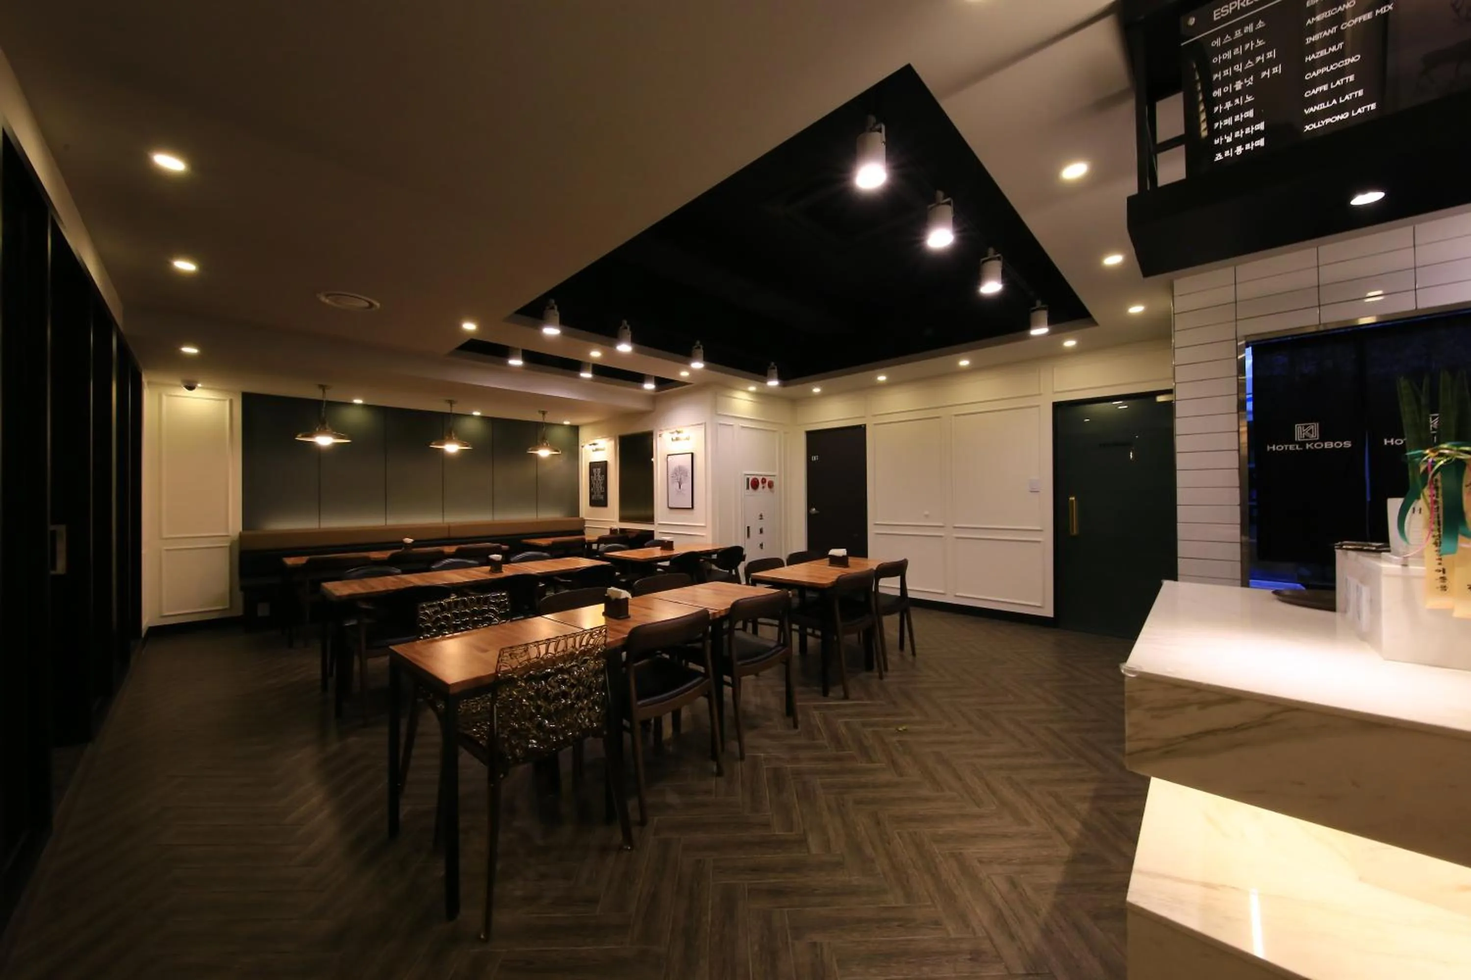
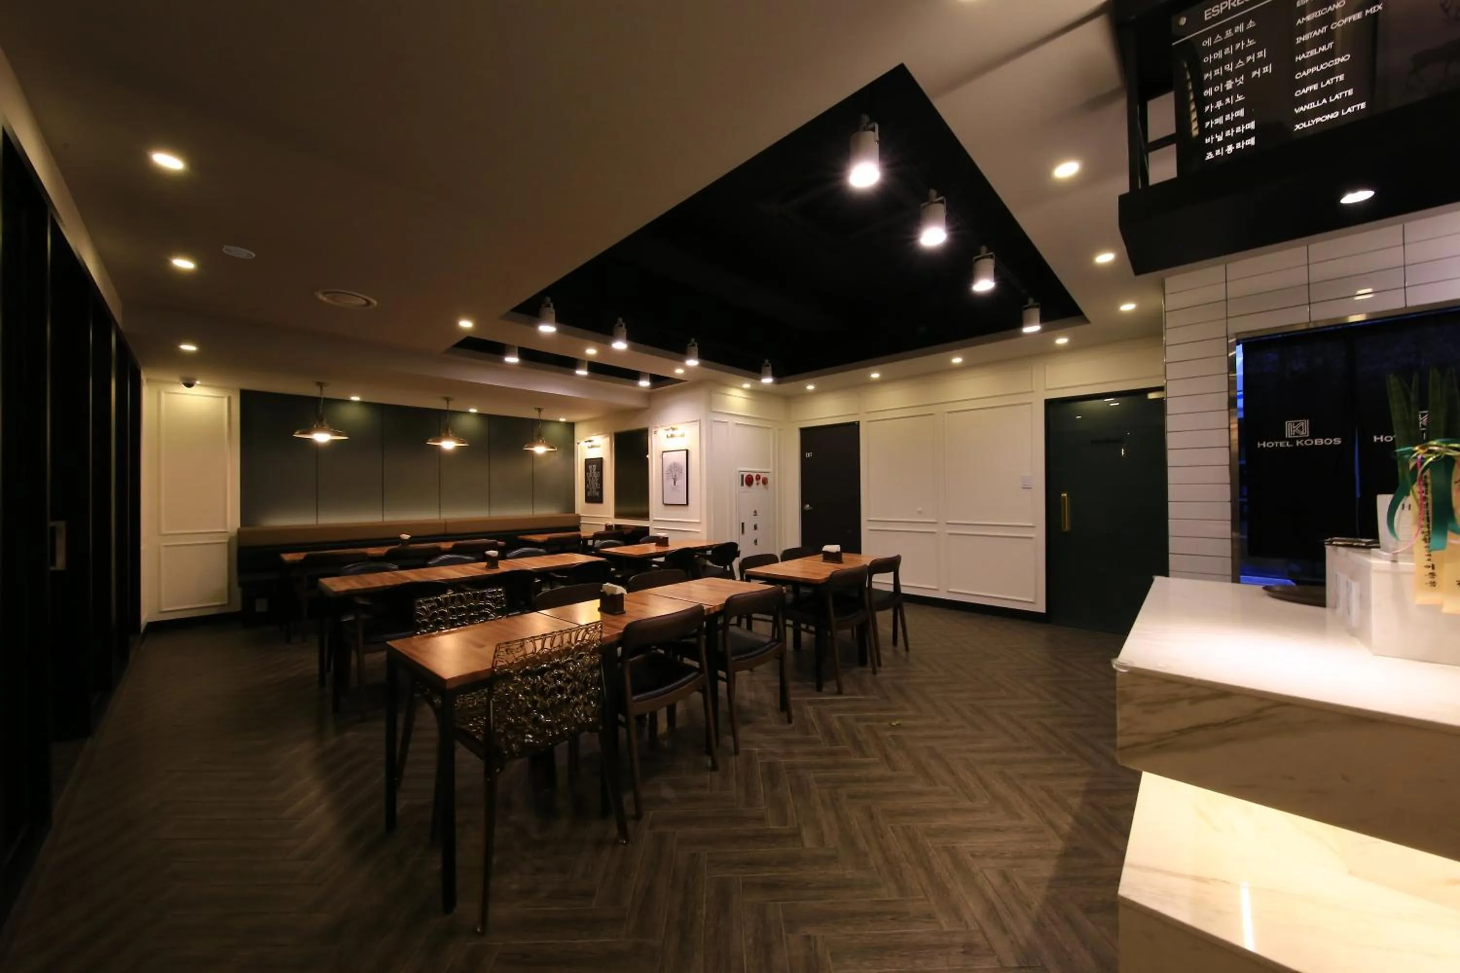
+ smoke detector [222,244,256,260]
